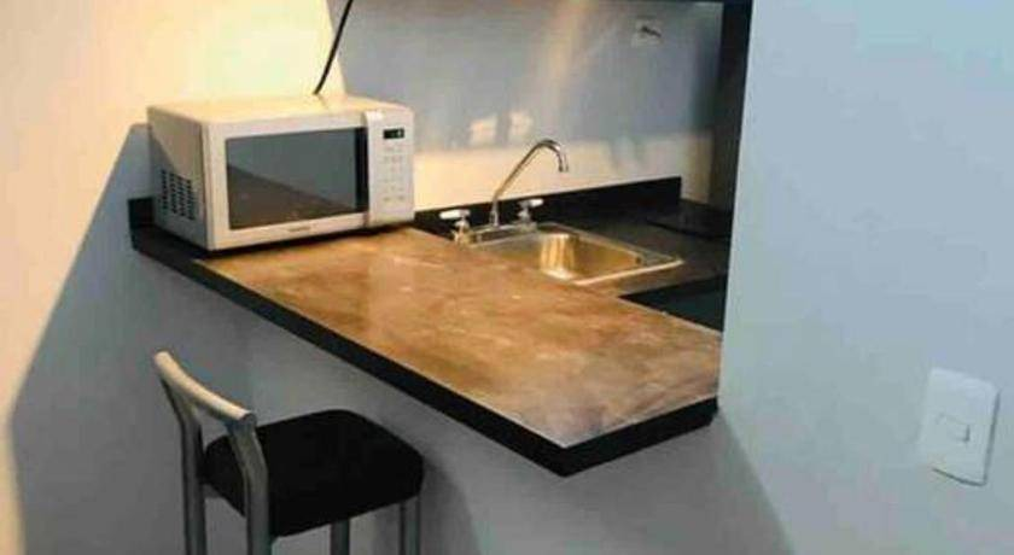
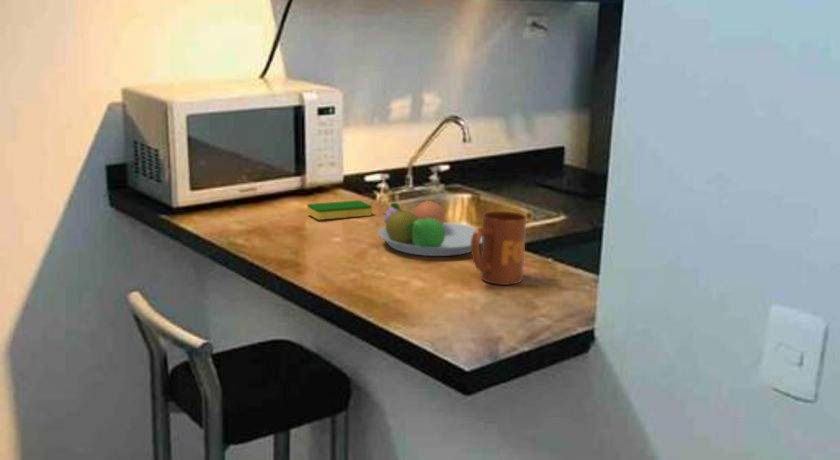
+ mug [470,210,527,286]
+ dish sponge [306,199,373,221]
+ fruit bowl [377,199,482,257]
